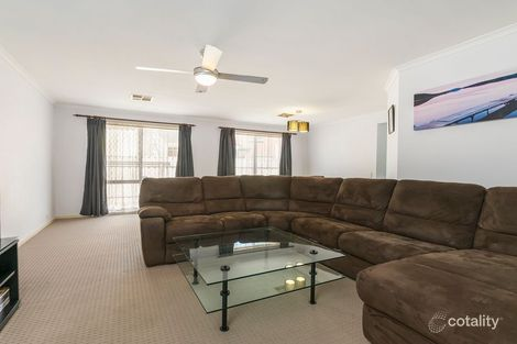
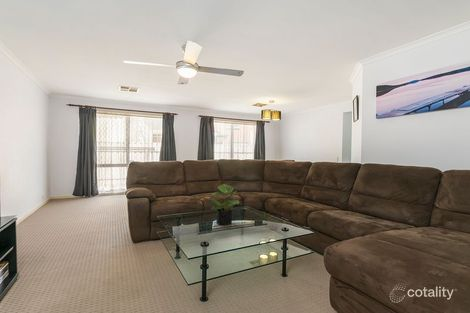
+ potted plant [208,183,241,226]
